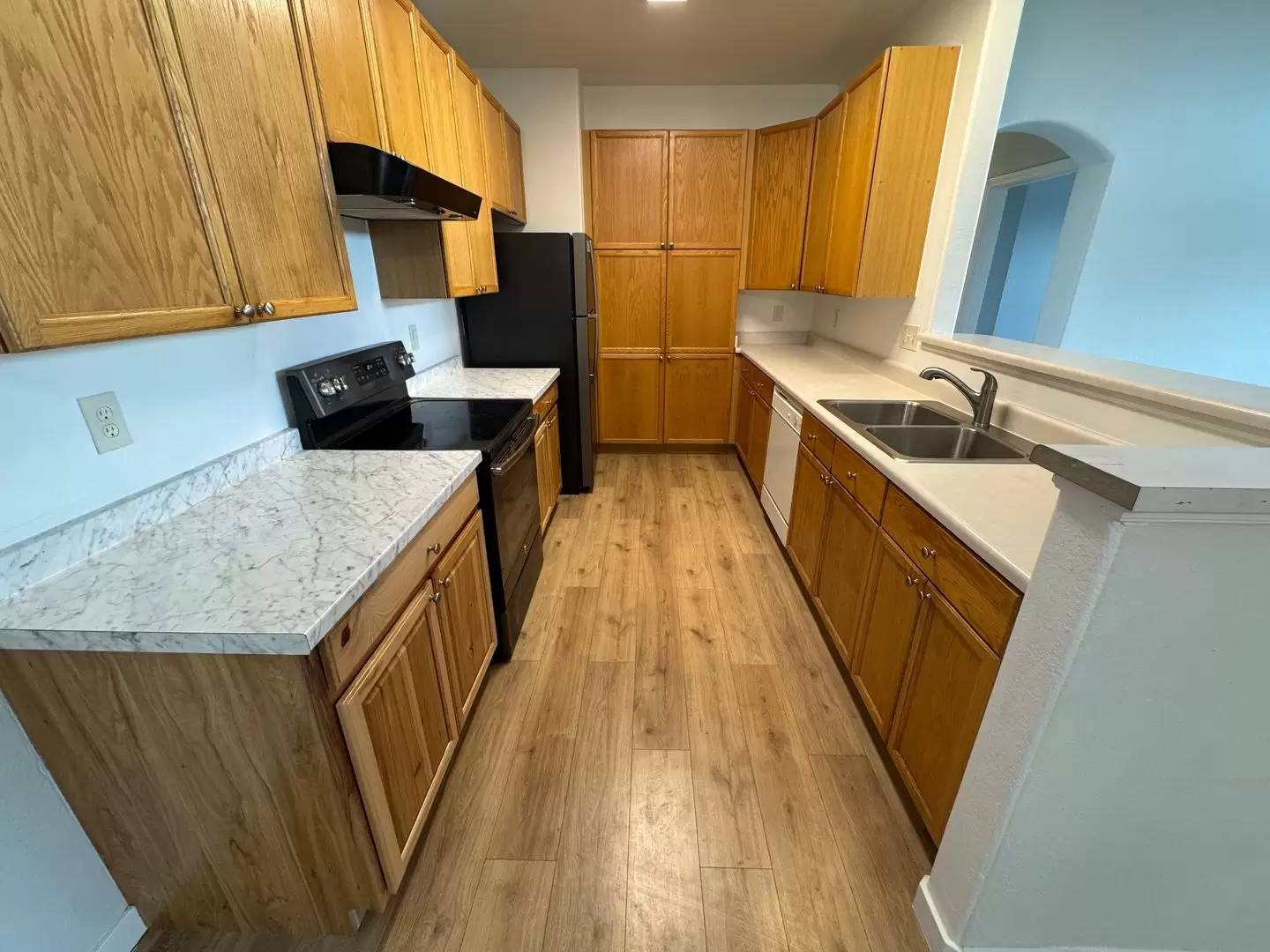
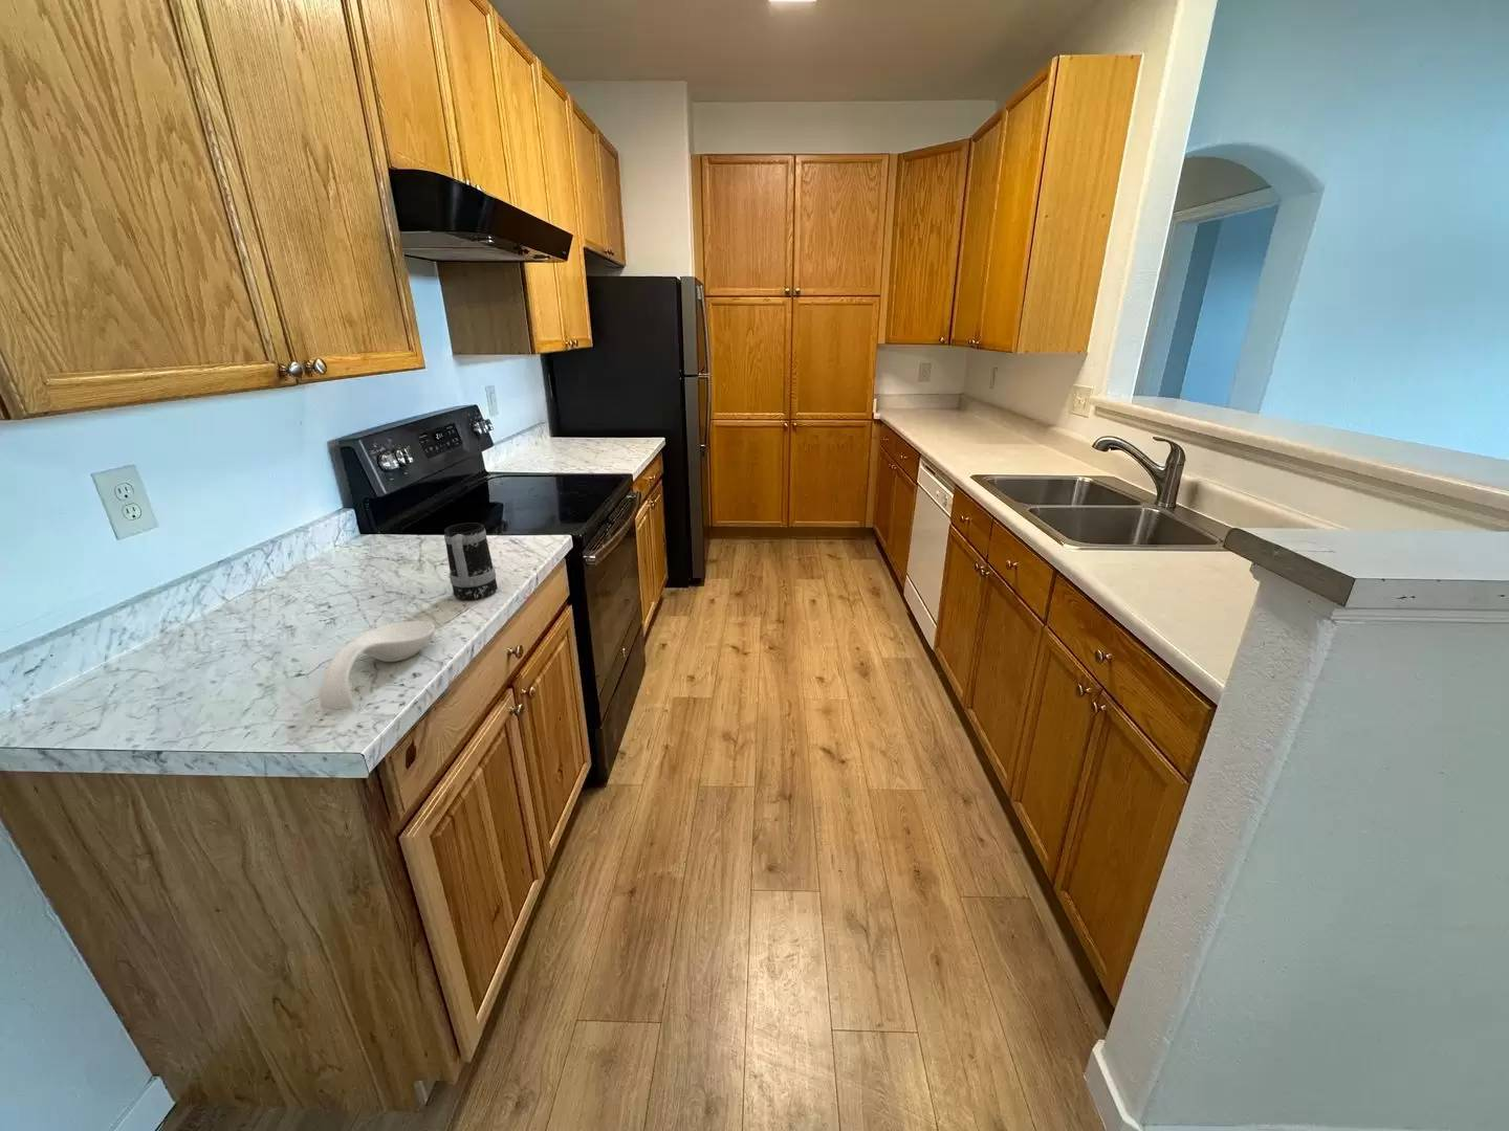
+ spoon rest [320,620,436,710]
+ mug [443,522,499,601]
